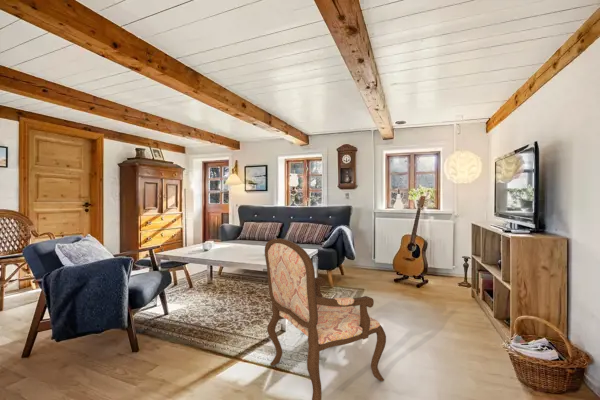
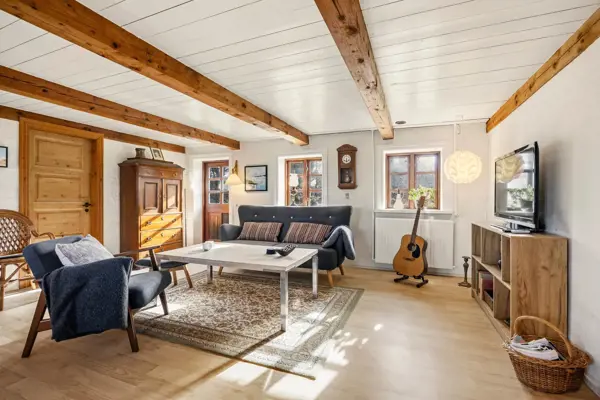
- armchair [264,238,387,400]
